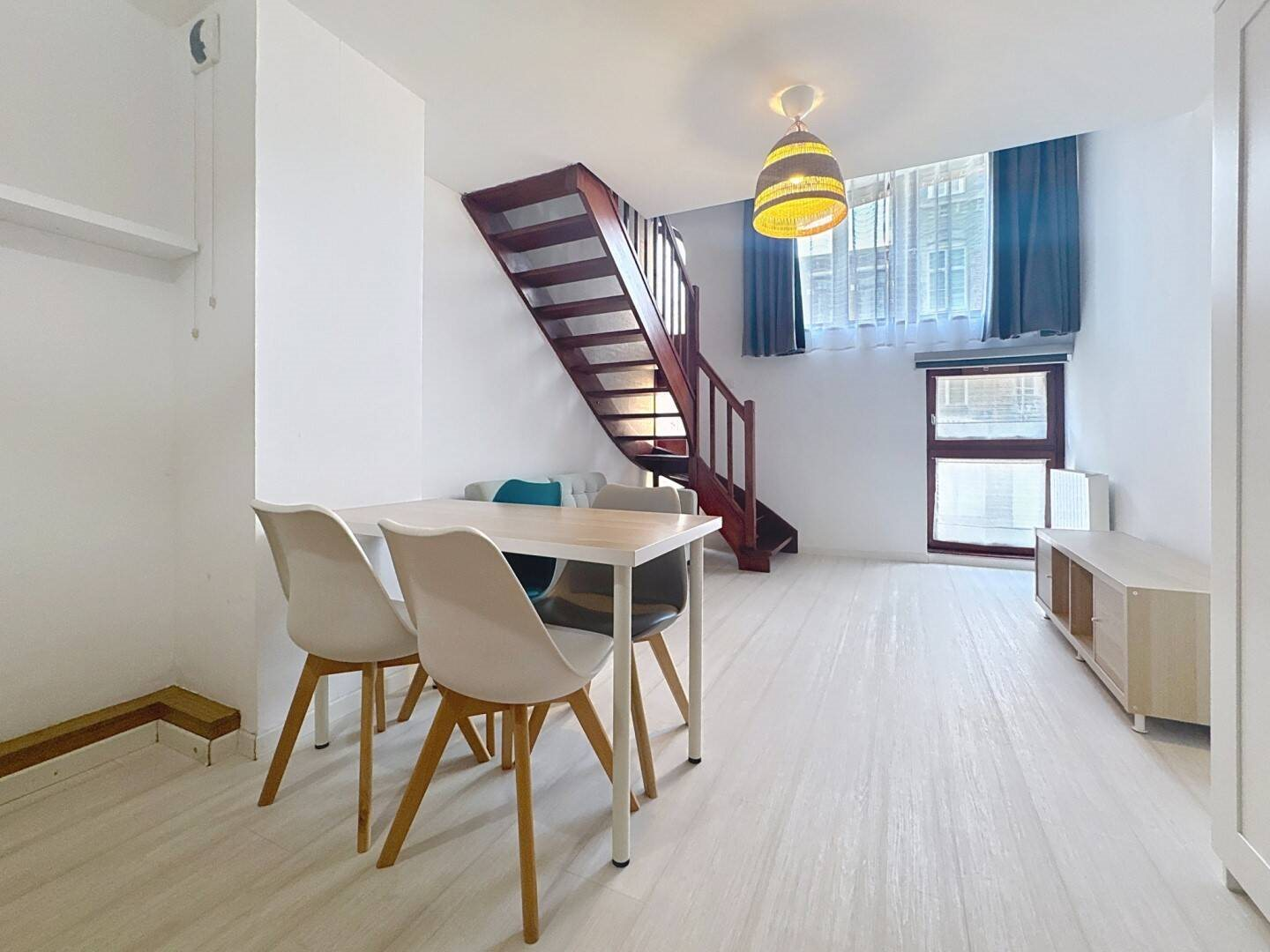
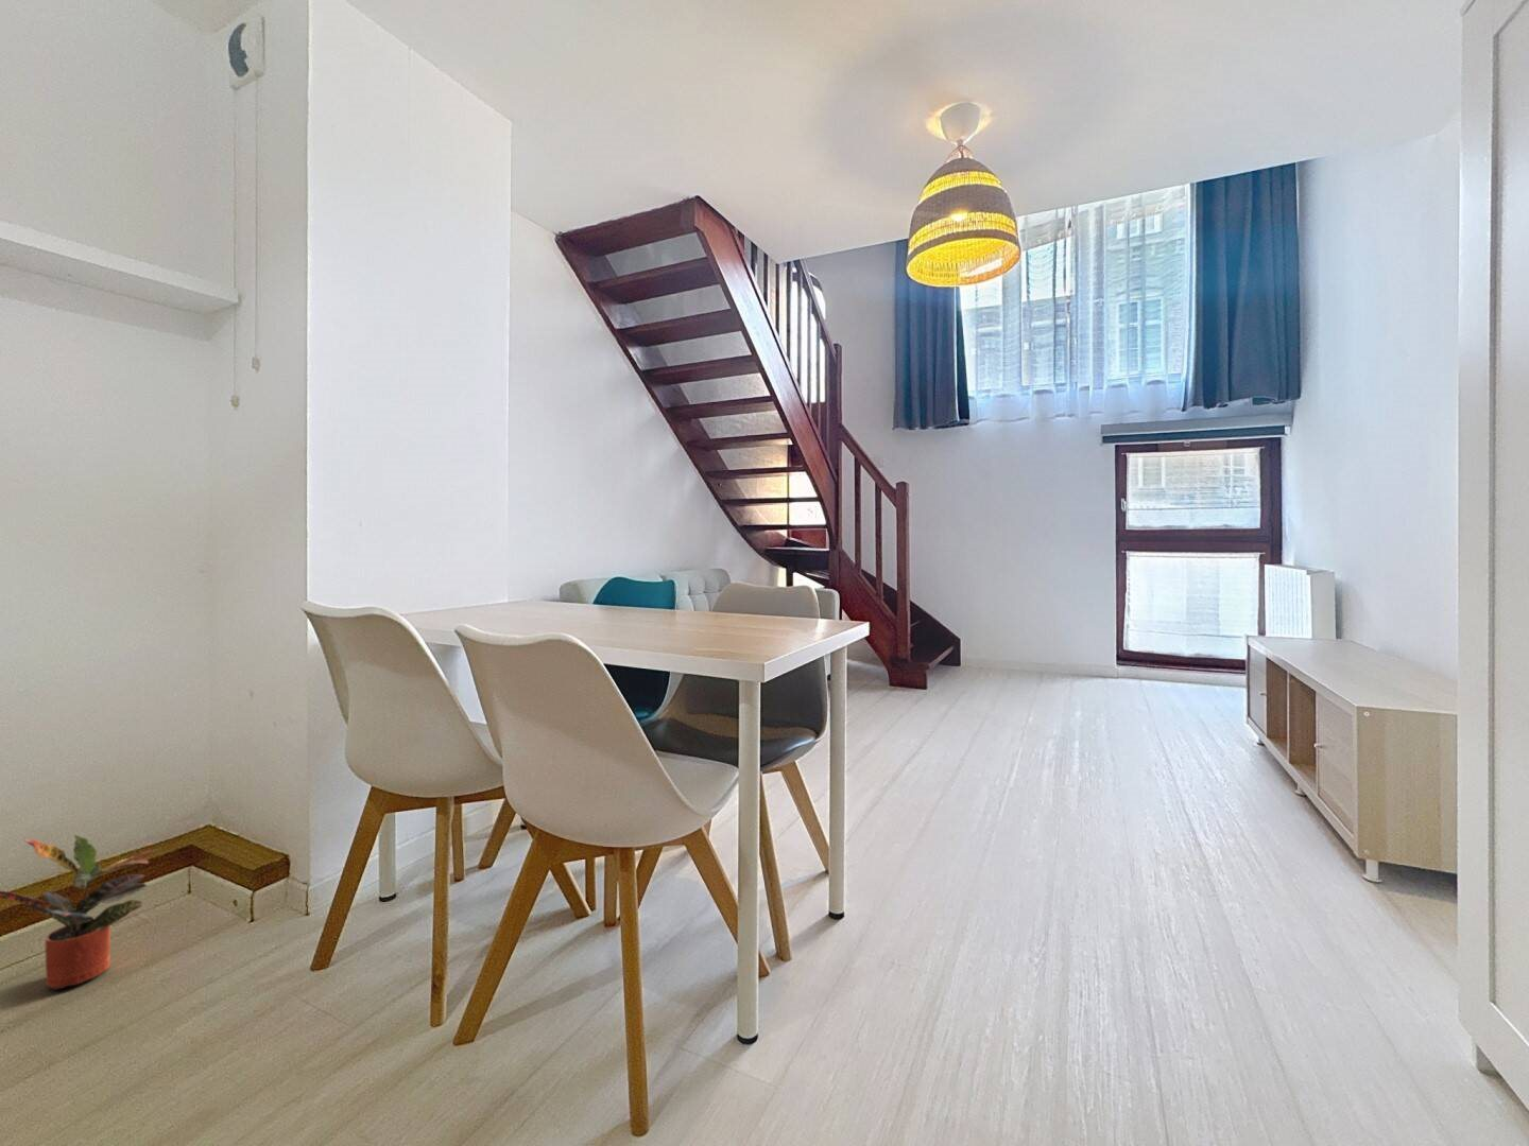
+ potted plant [0,834,158,991]
